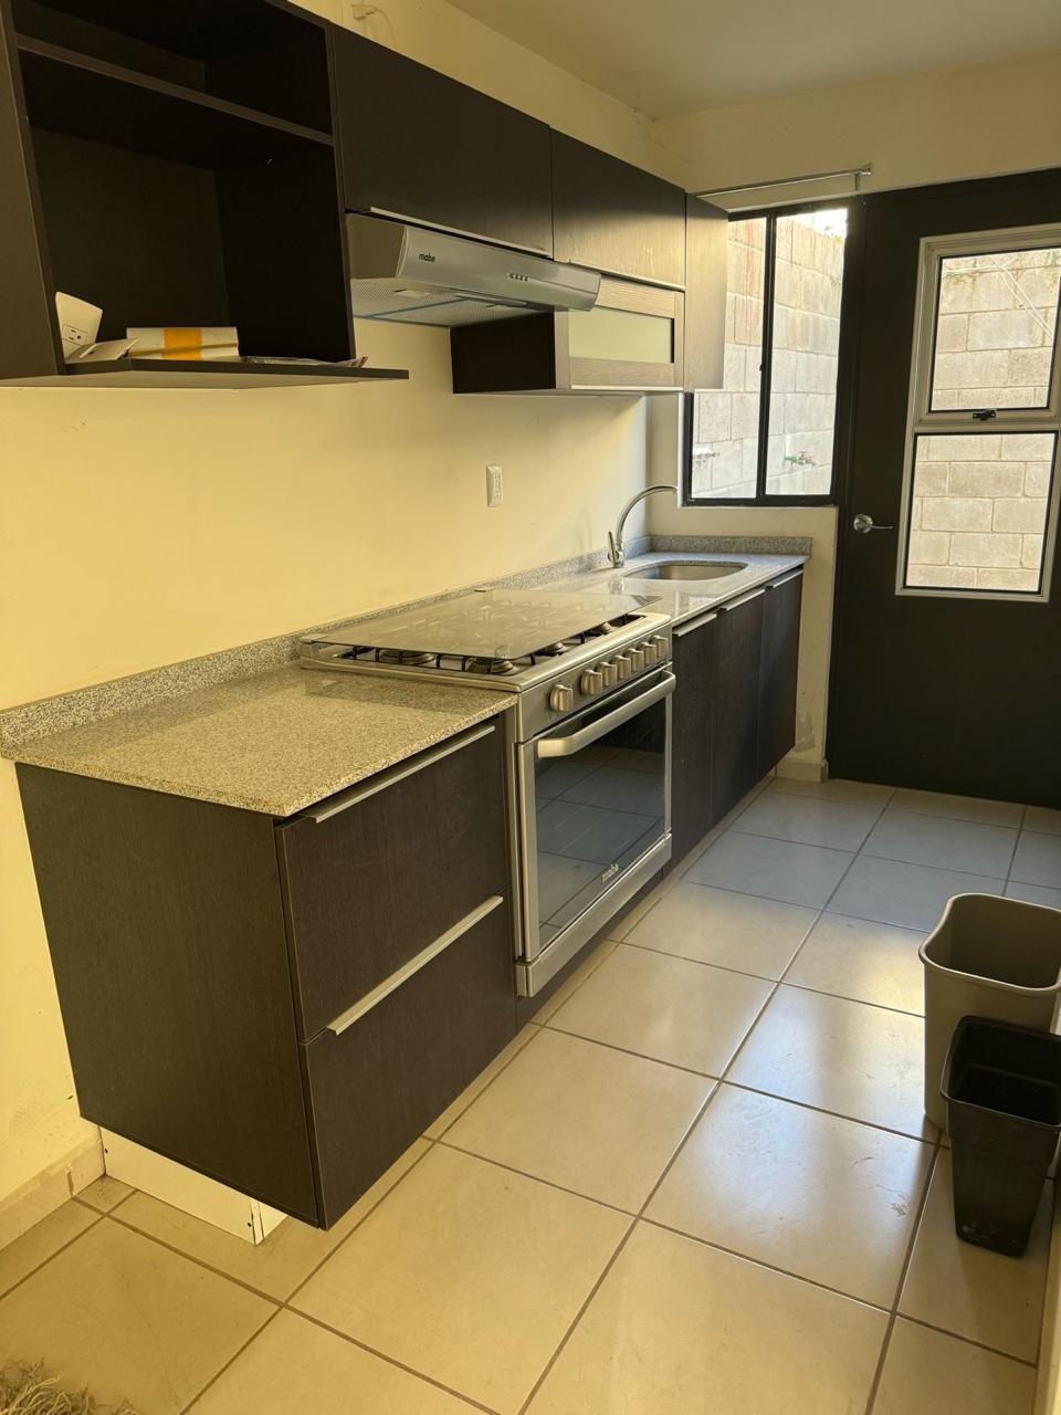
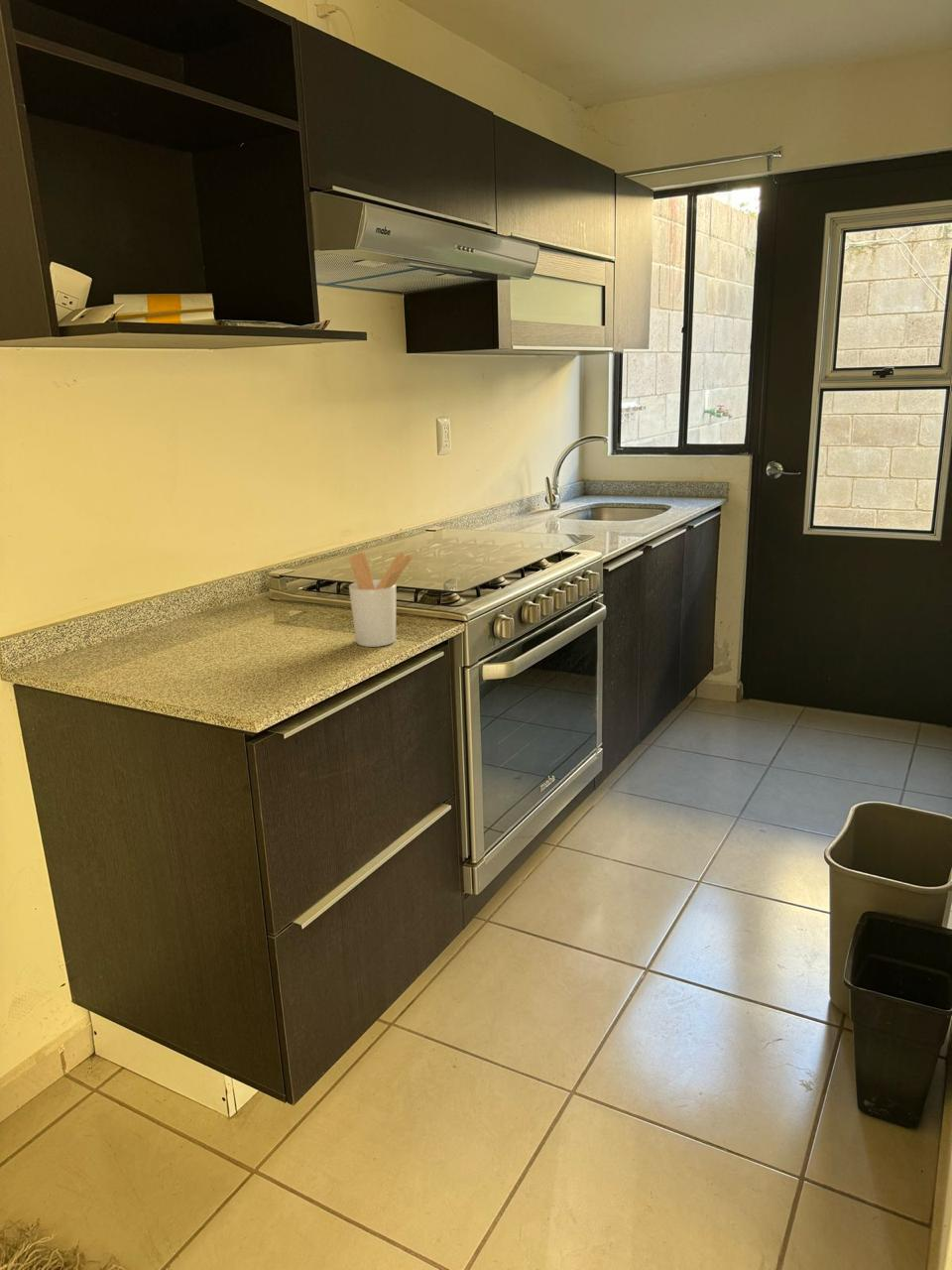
+ utensil holder [348,552,414,648]
